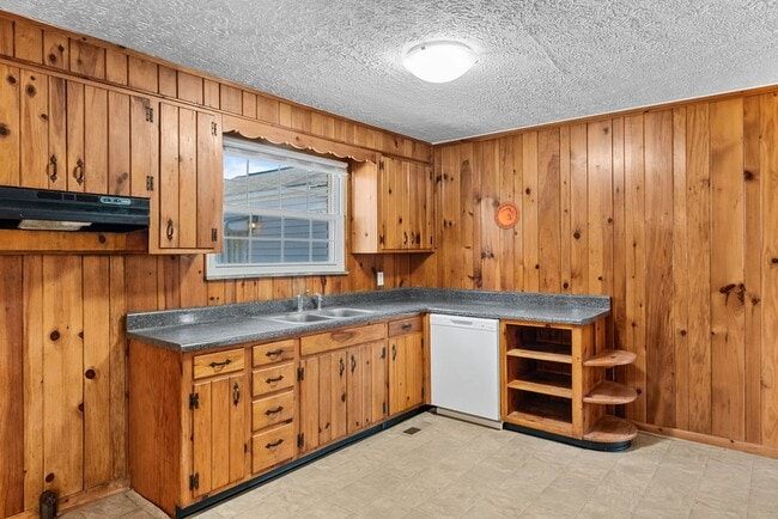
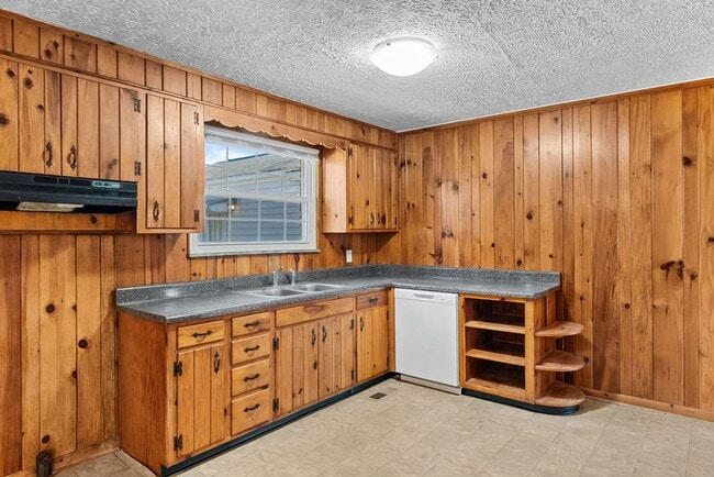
- decorative plate [493,201,521,231]
